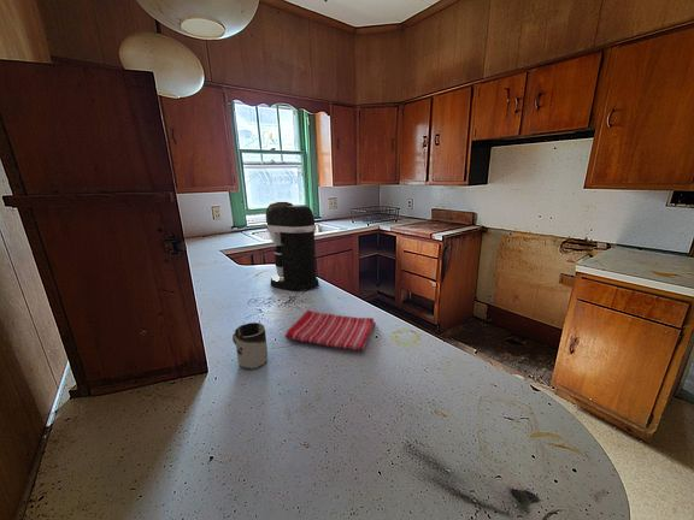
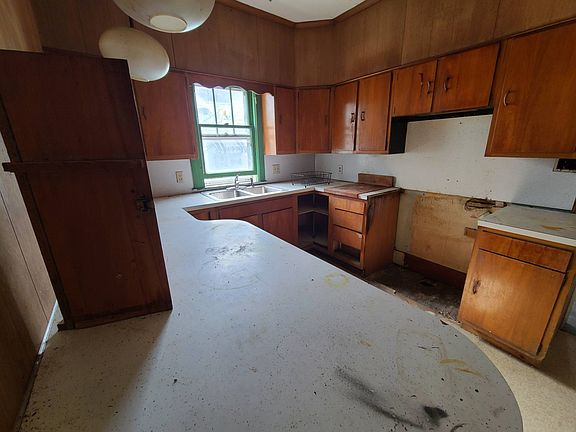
- coffee maker [265,200,320,292]
- dish towel [284,309,377,351]
- cup [231,321,269,370]
